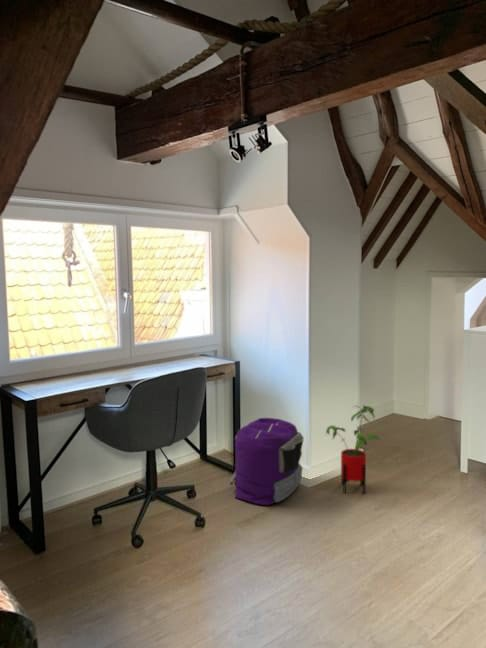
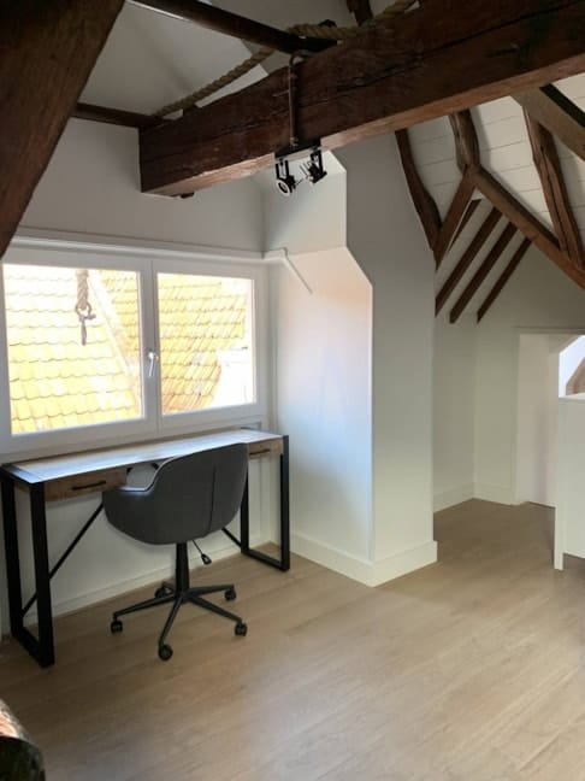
- house plant [325,404,381,494]
- backpack [229,417,305,506]
